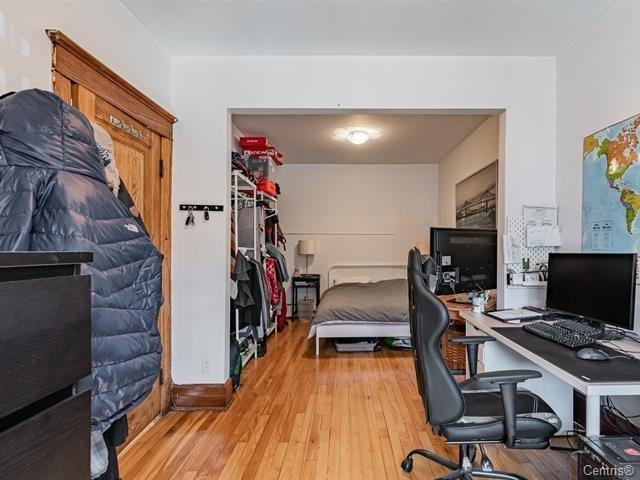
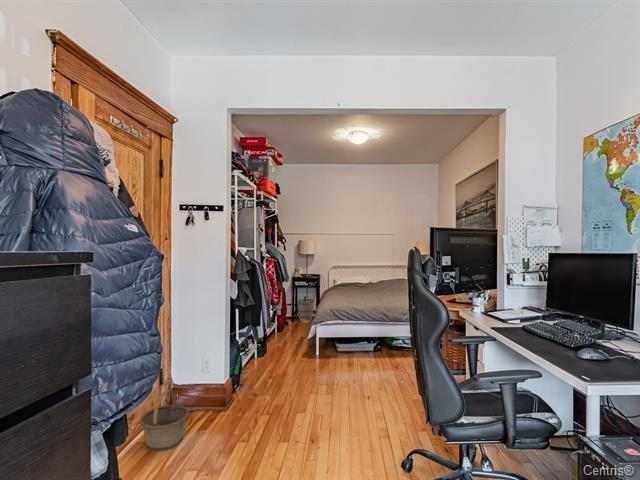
+ basket [139,389,190,451]
